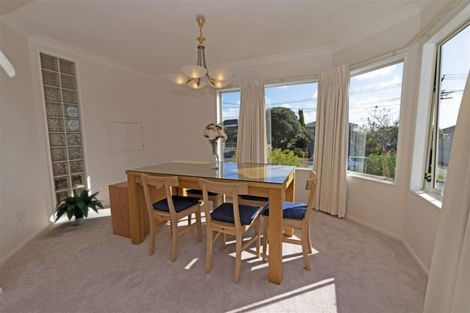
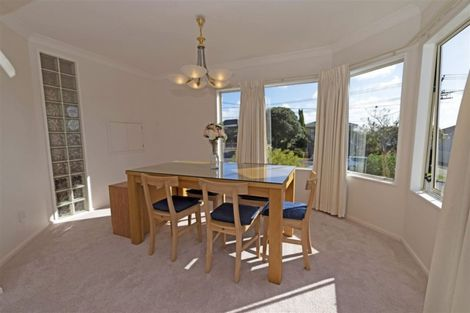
- potted plant [52,188,106,226]
